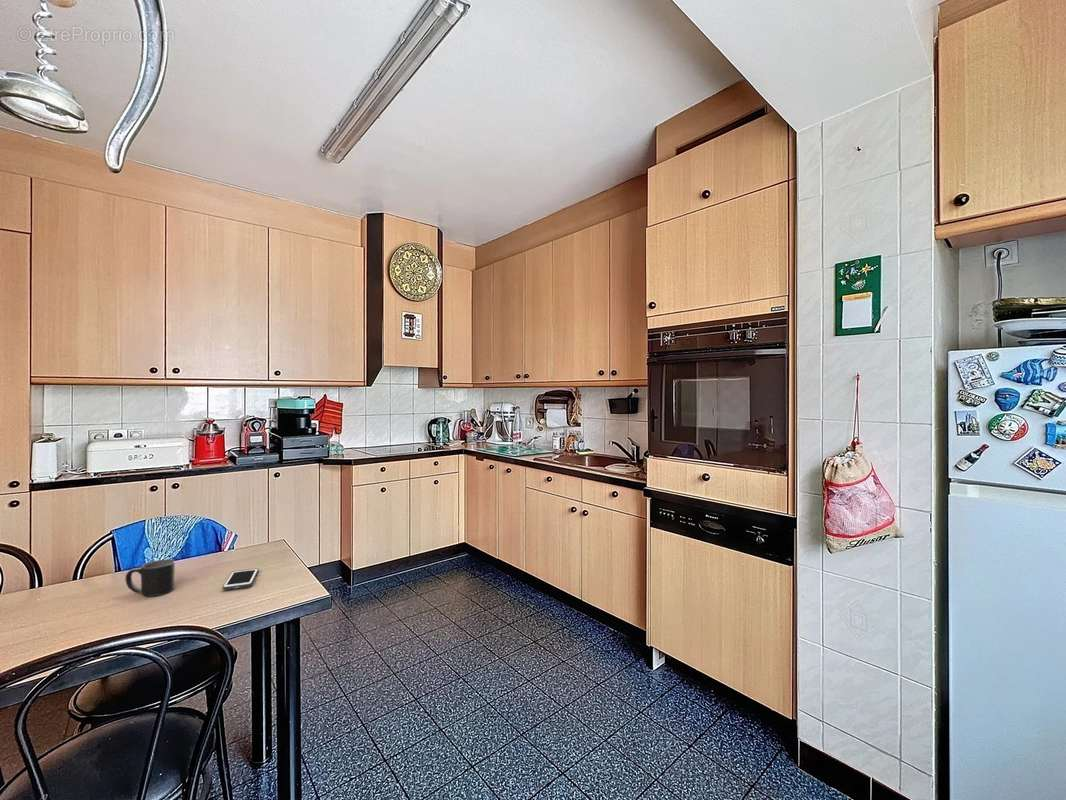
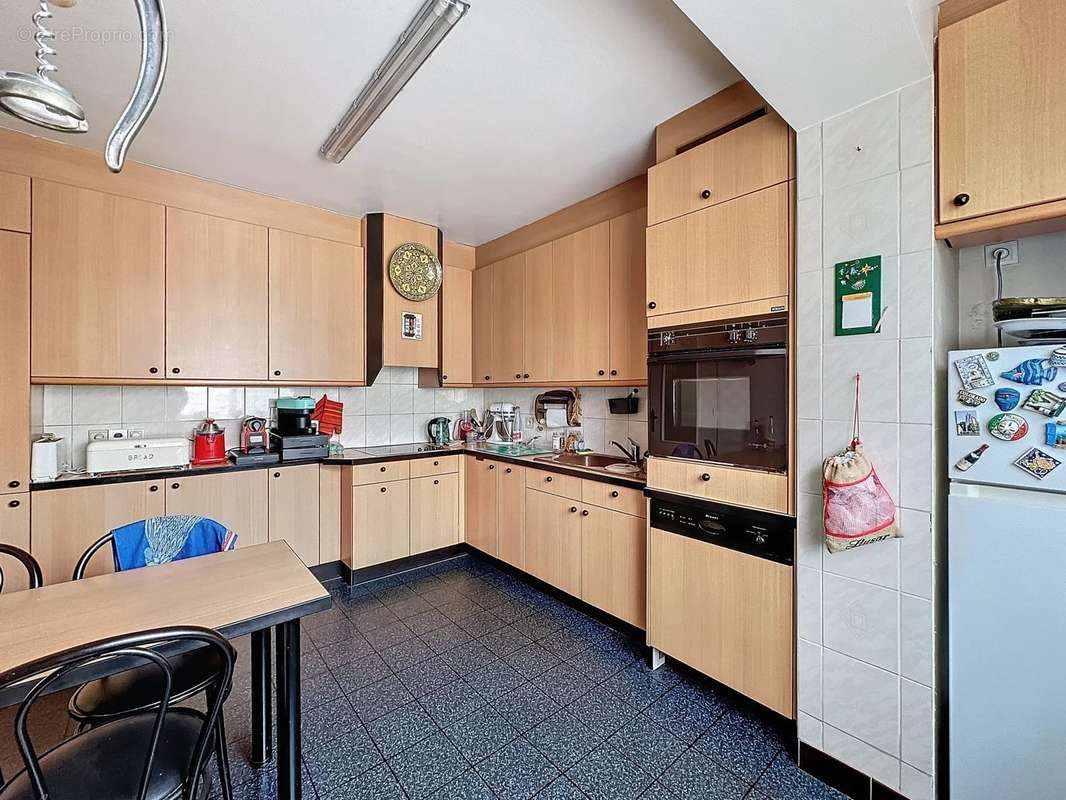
- mug [124,558,176,597]
- cell phone [222,567,259,591]
